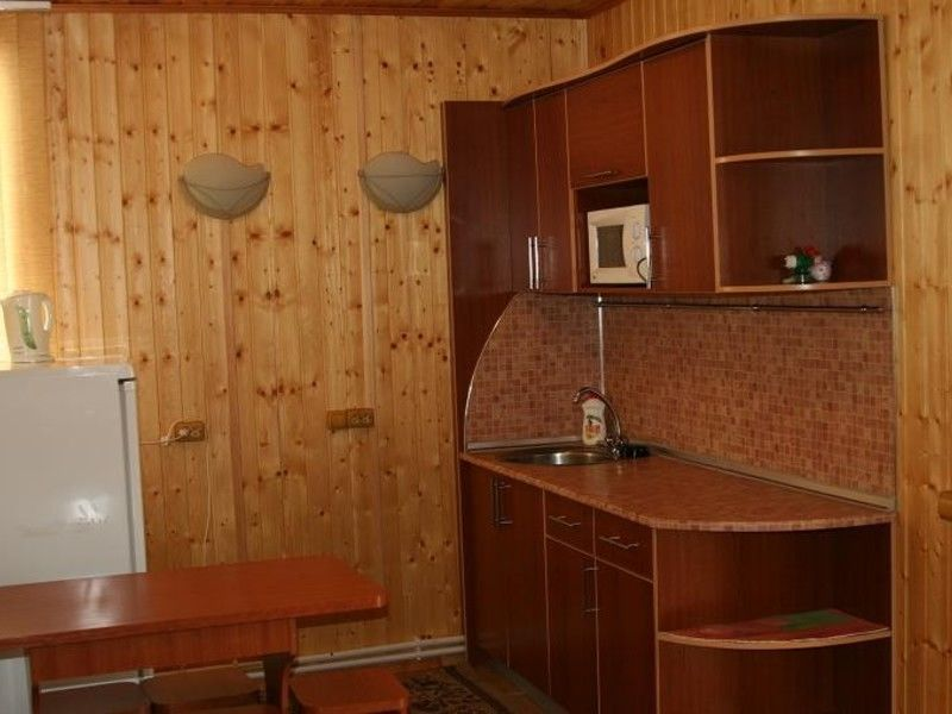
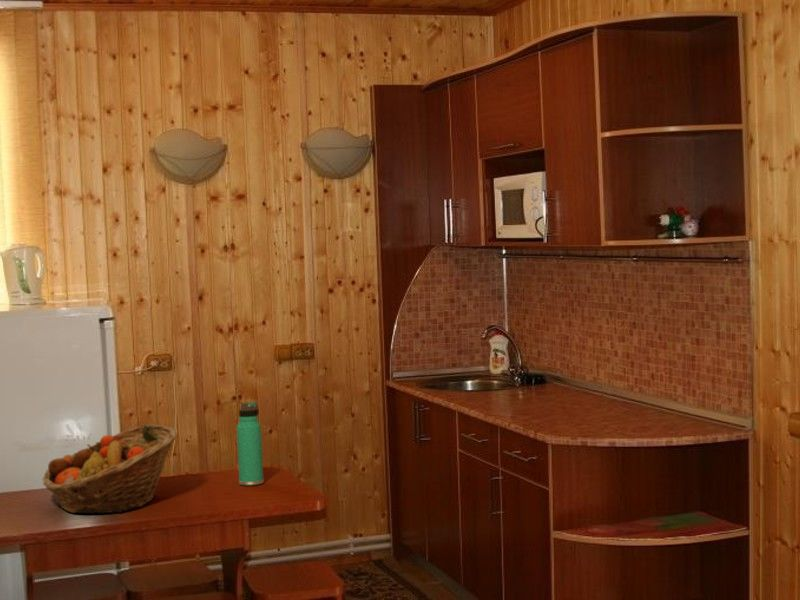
+ thermos bottle [236,400,265,486]
+ fruit basket [42,424,179,514]
